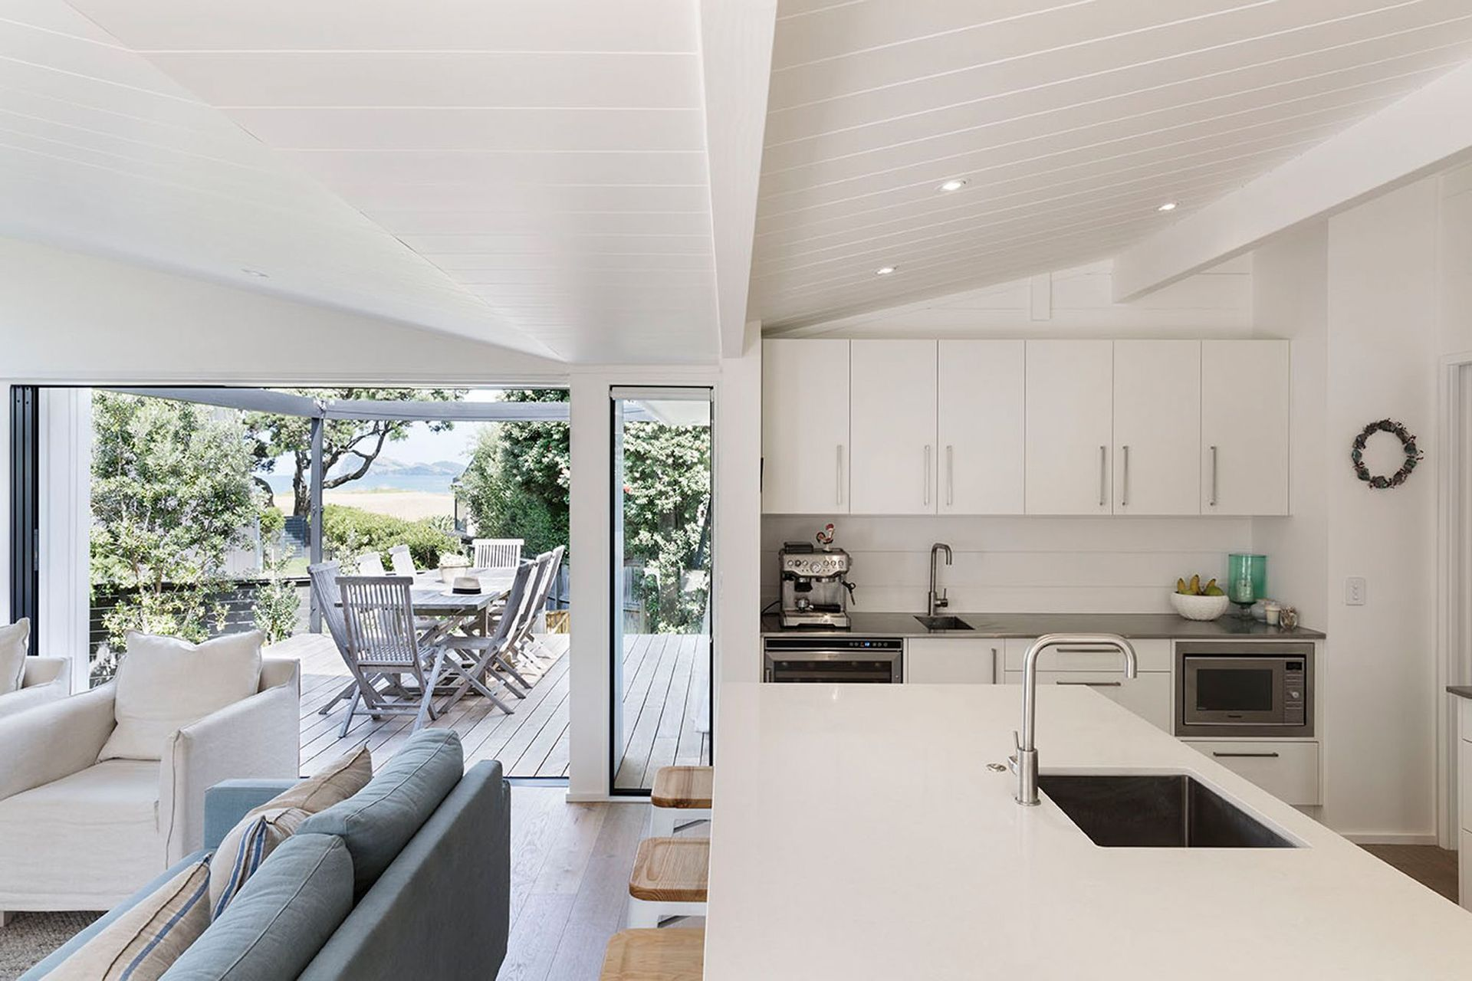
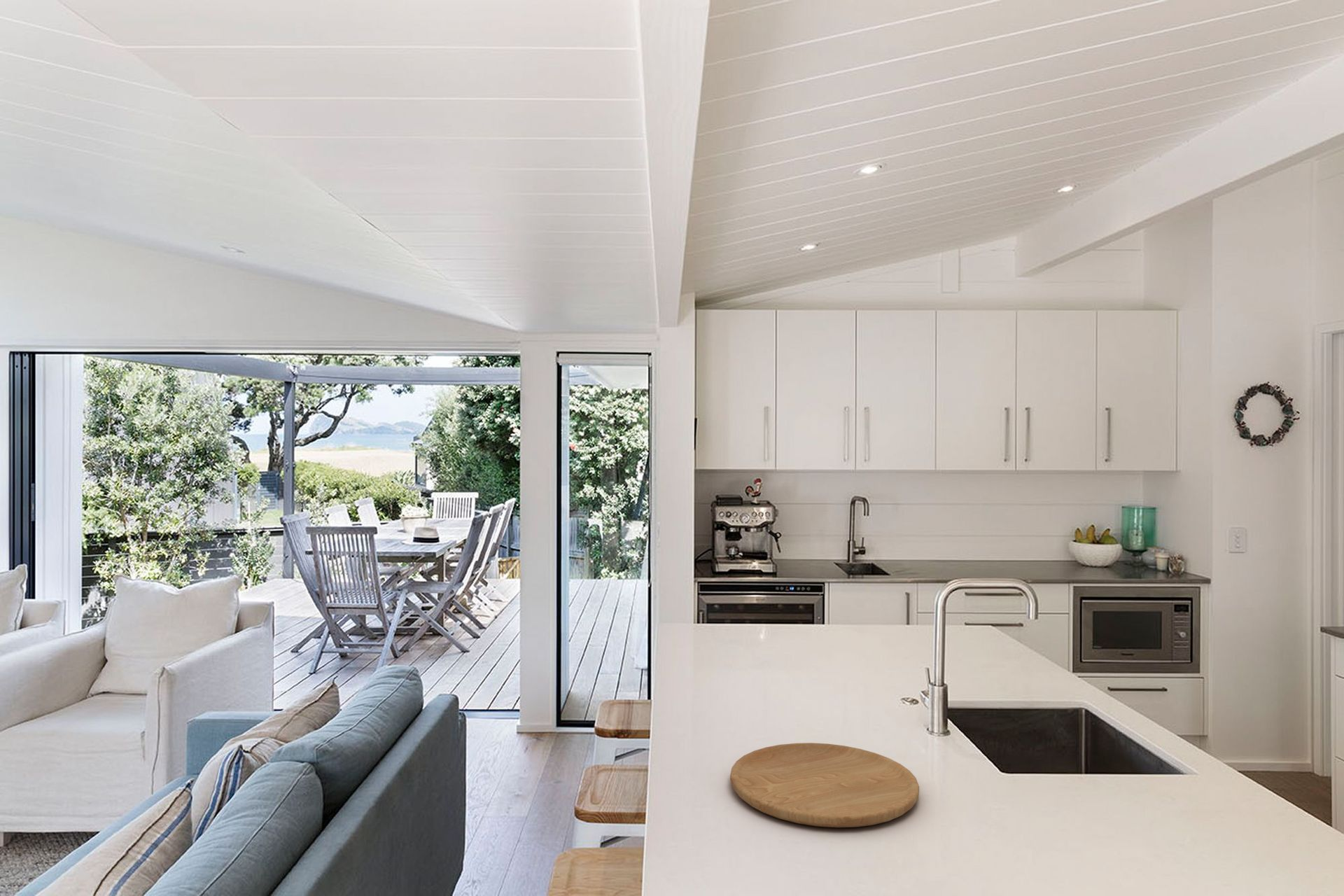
+ cutting board [729,742,920,828]
